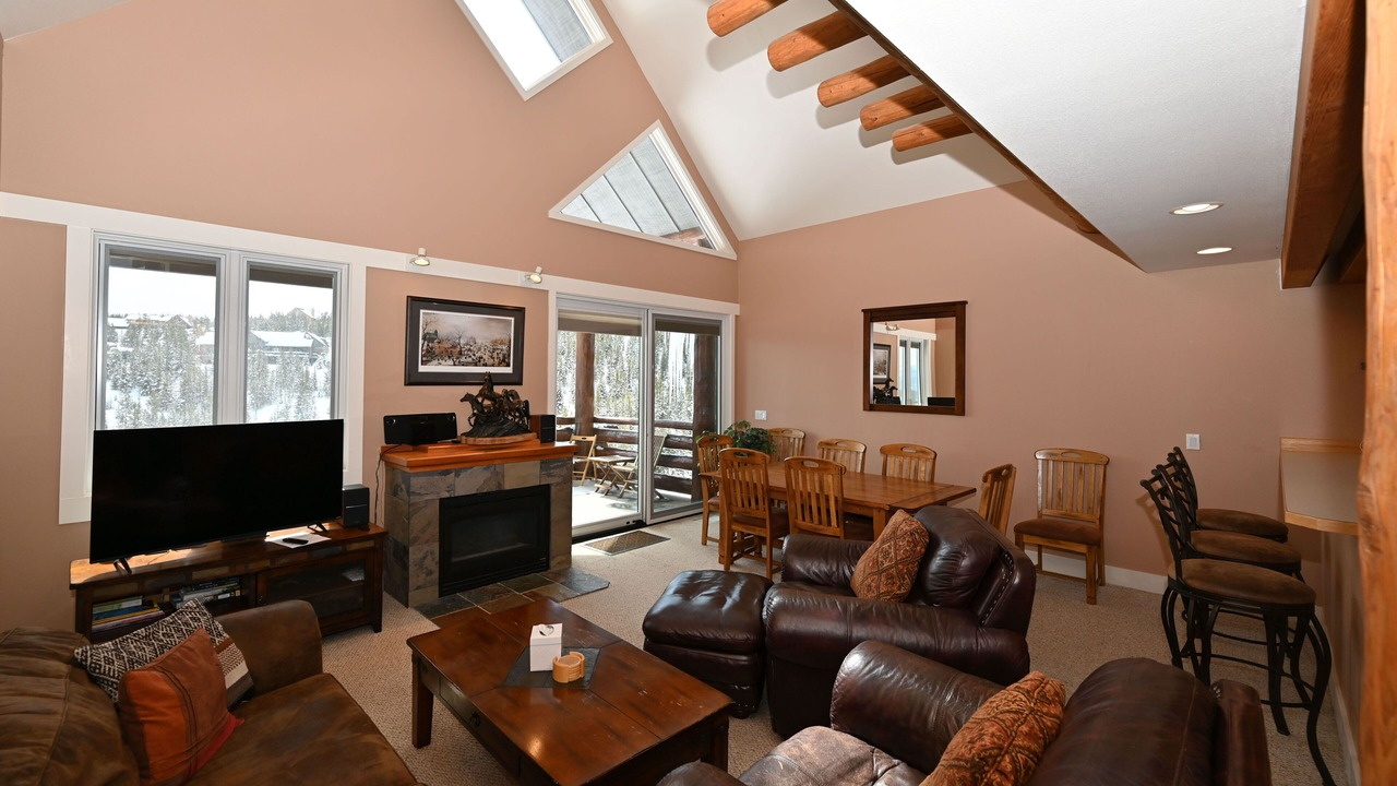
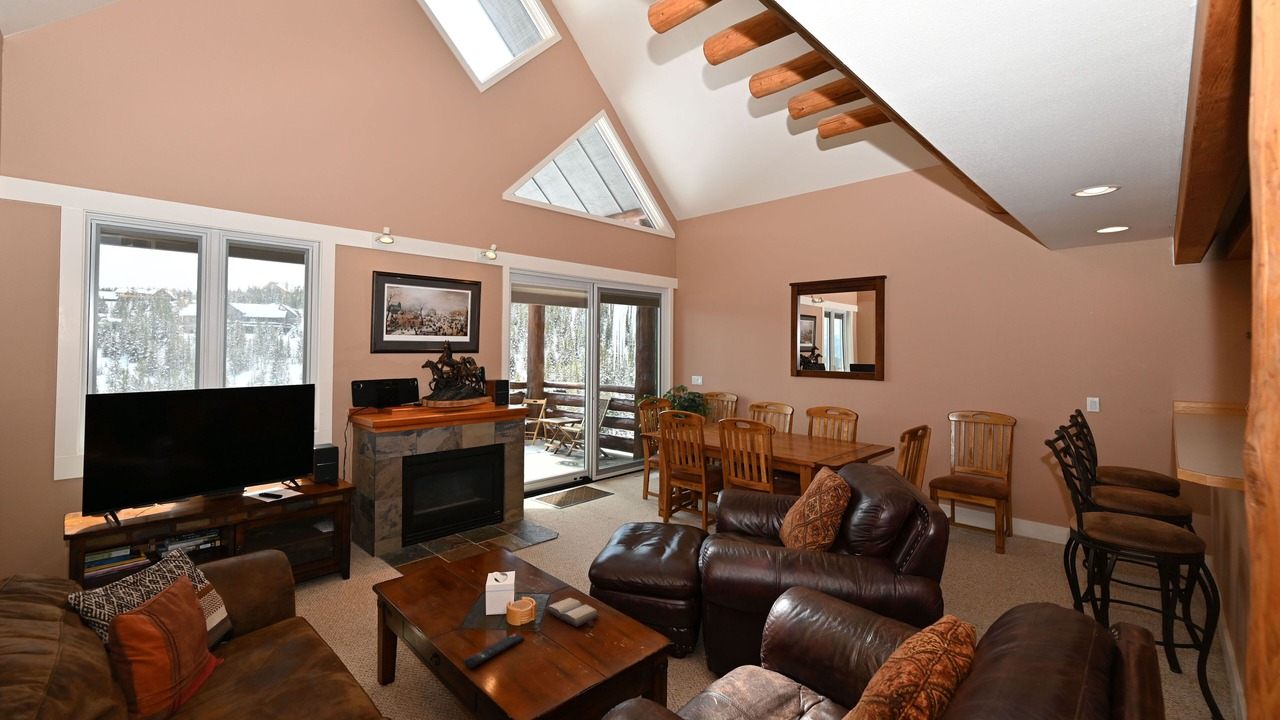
+ hardback book [542,597,601,628]
+ remote control [462,632,525,669]
